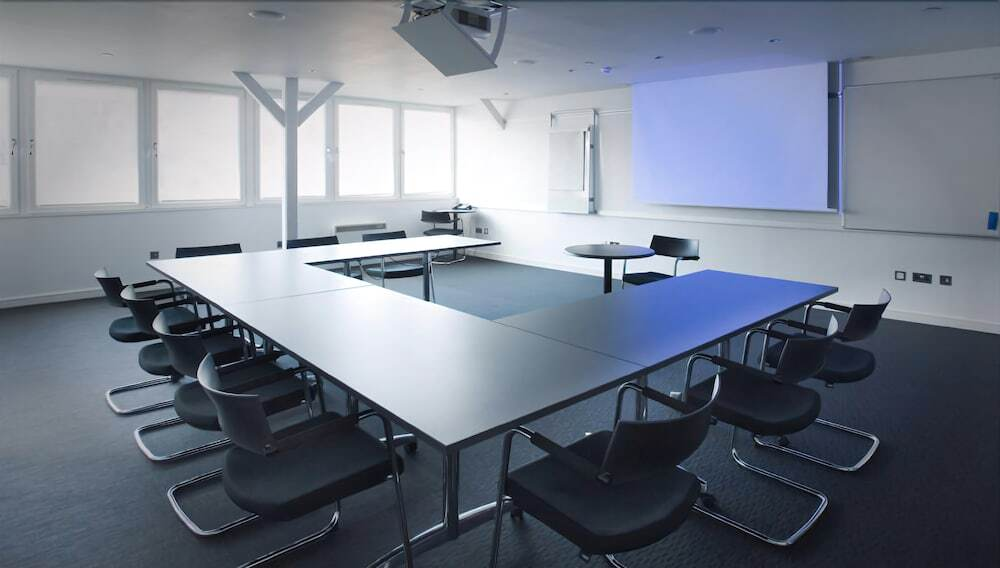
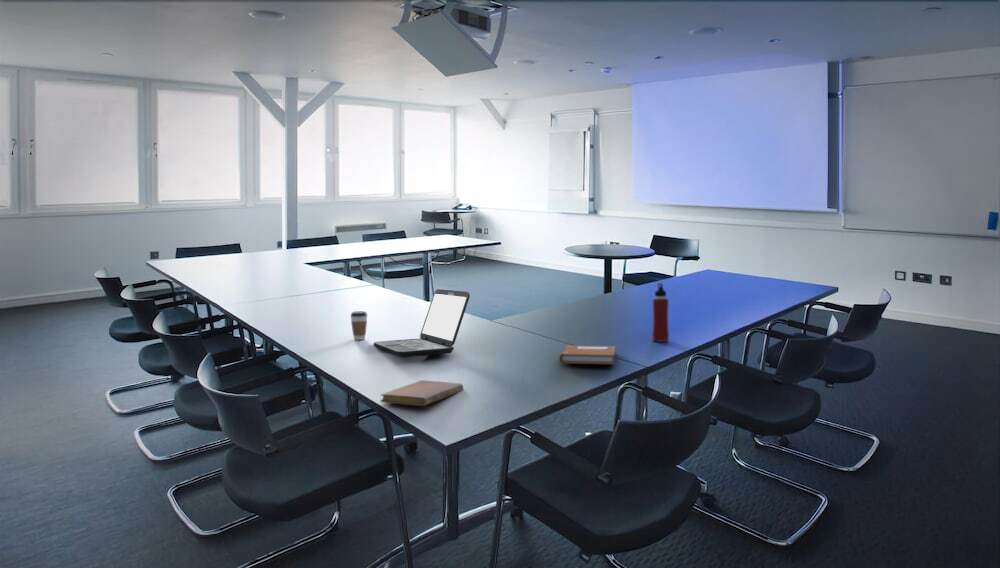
+ notebook [559,344,616,365]
+ coffee cup [350,310,368,341]
+ notebook [380,379,464,407]
+ water bottle [651,282,670,343]
+ laptop [373,288,471,358]
